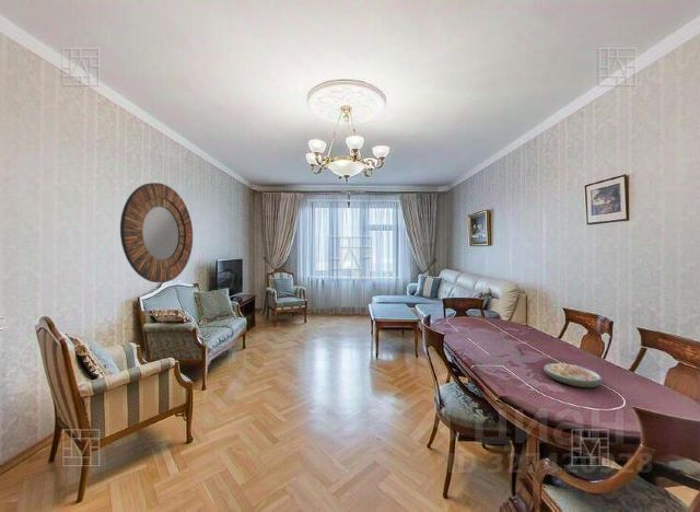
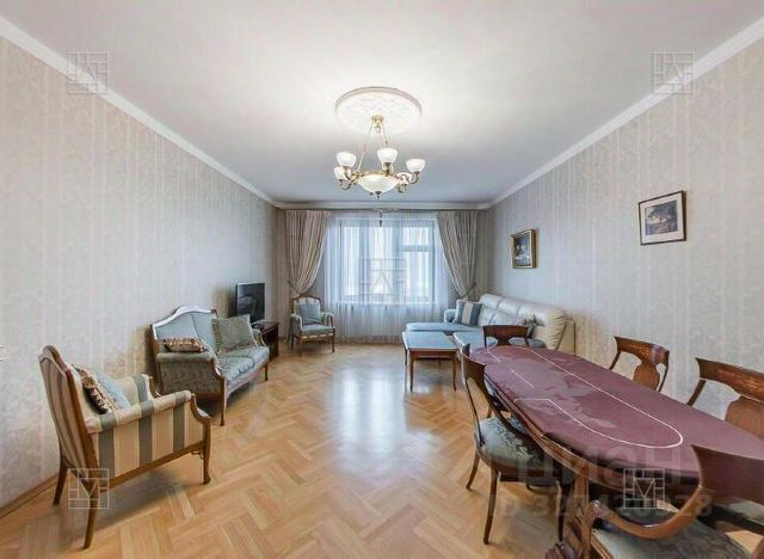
- soup [542,362,604,388]
- home mirror [119,182,194,283]
